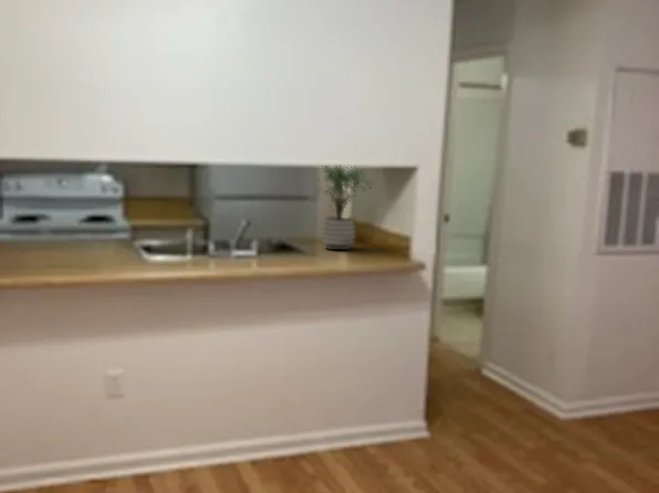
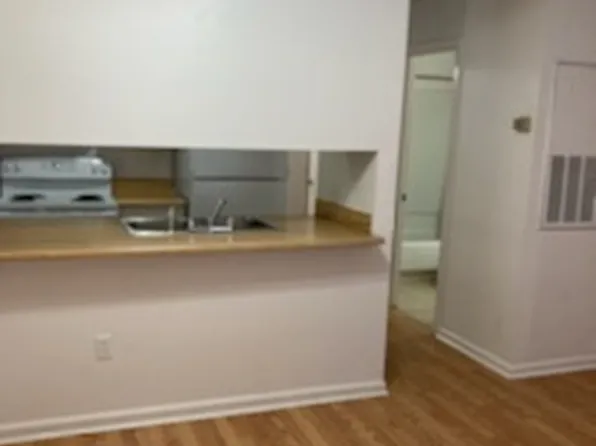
- potted plant [313,166,374,251]
